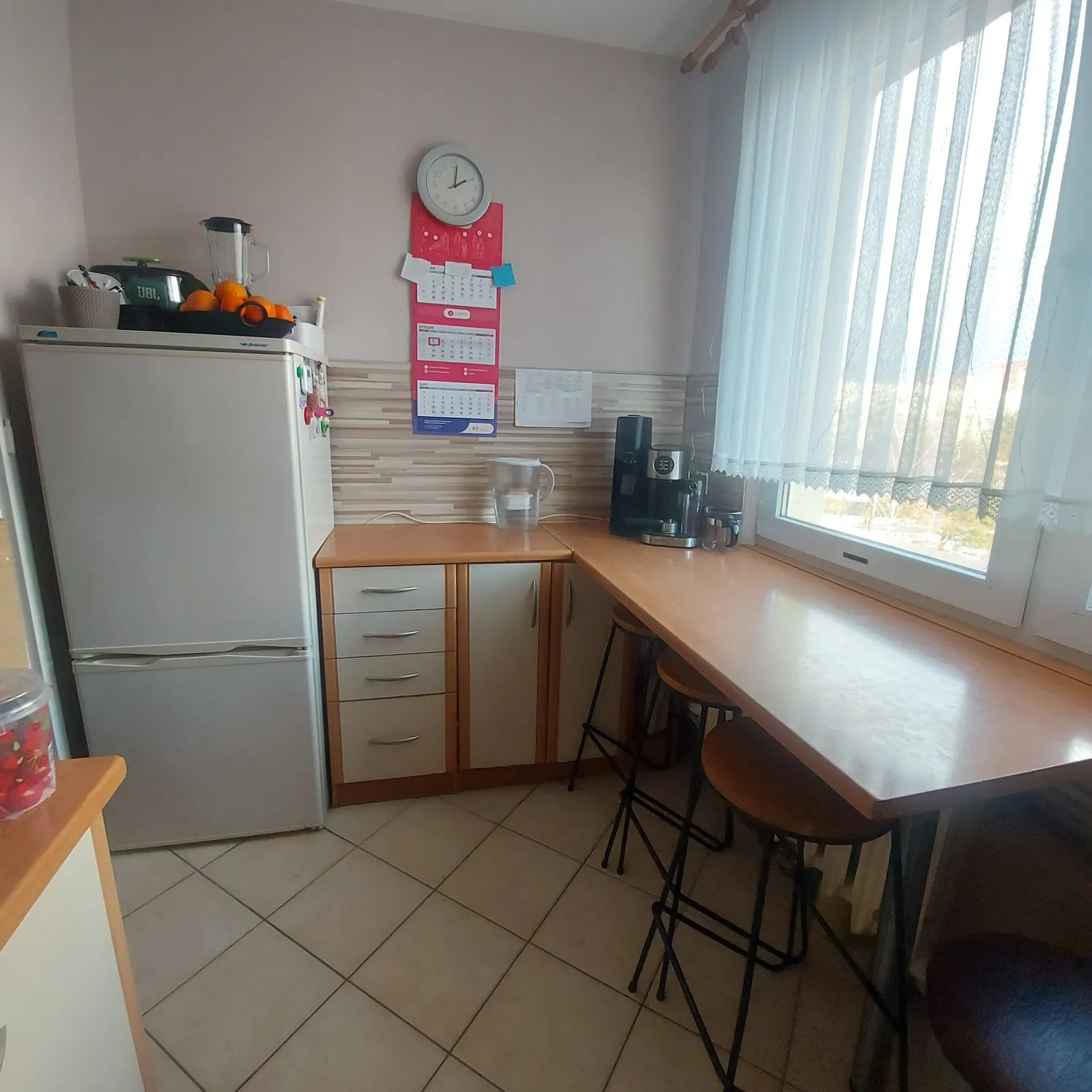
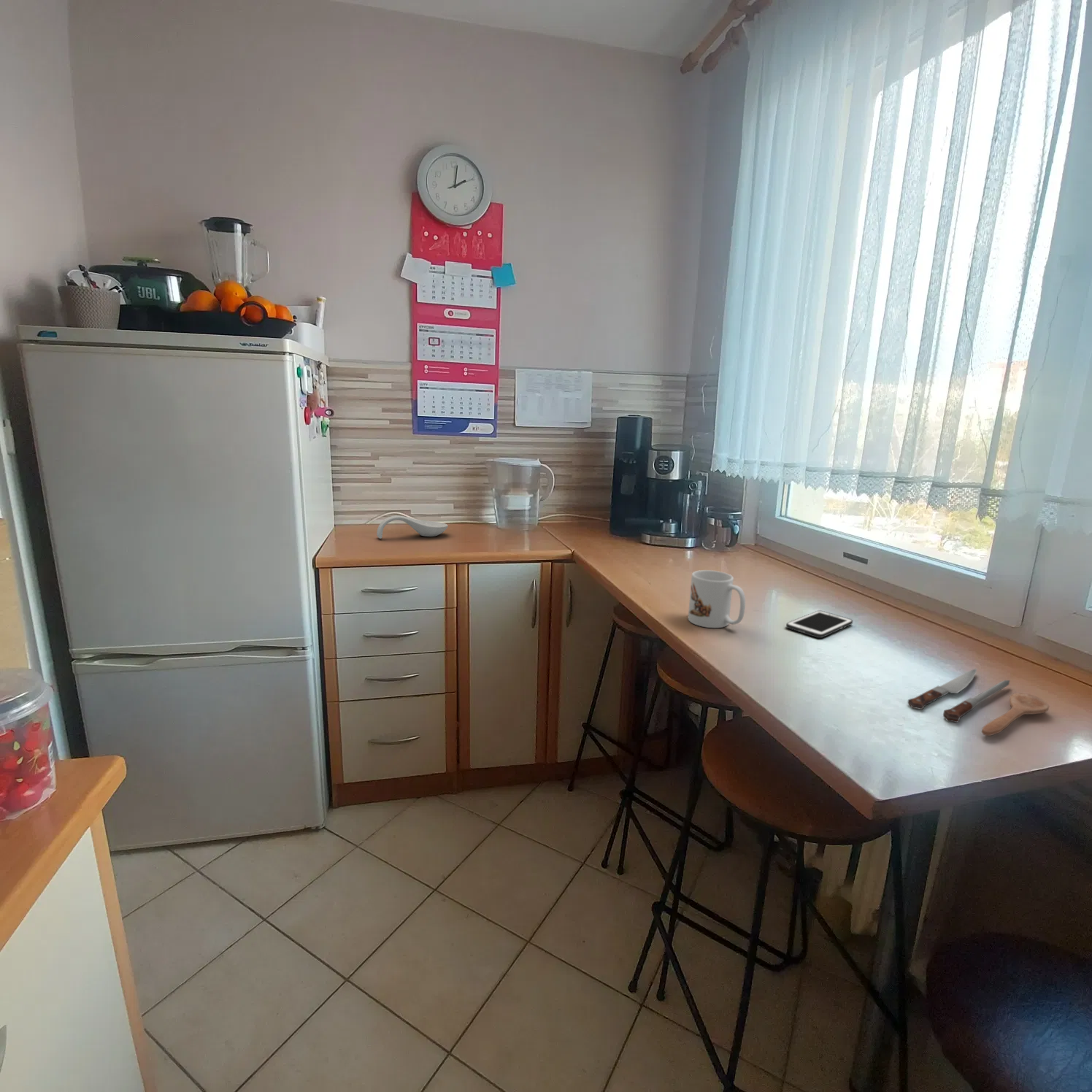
+ mug [688,569,746,628]
+ cell phone [785,610,853,639]
+ spoon [907,668,1050,737]
+ spoon rest [376,515,449,539]
